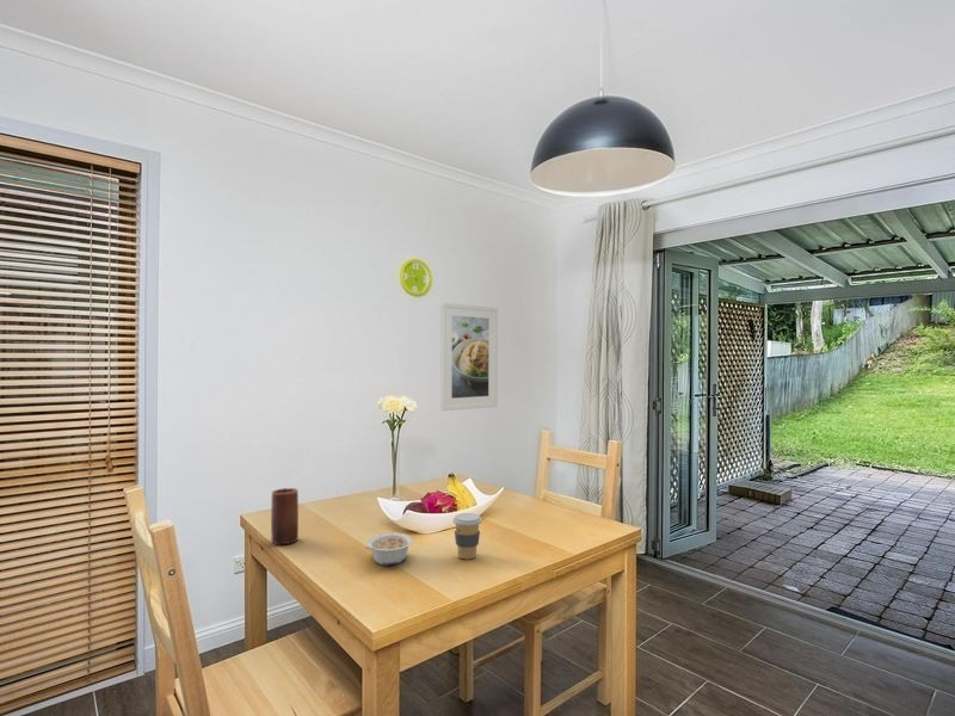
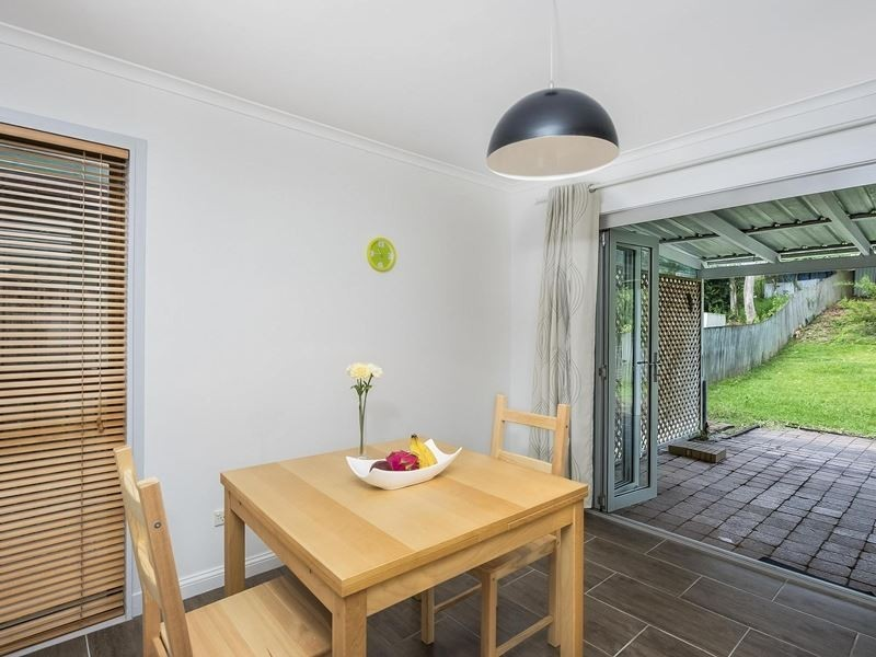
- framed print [439,302,499,412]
- legume [363,532,413,566]
- coffee cup [451,512,483,561]
- candle [270,487,300,545]
